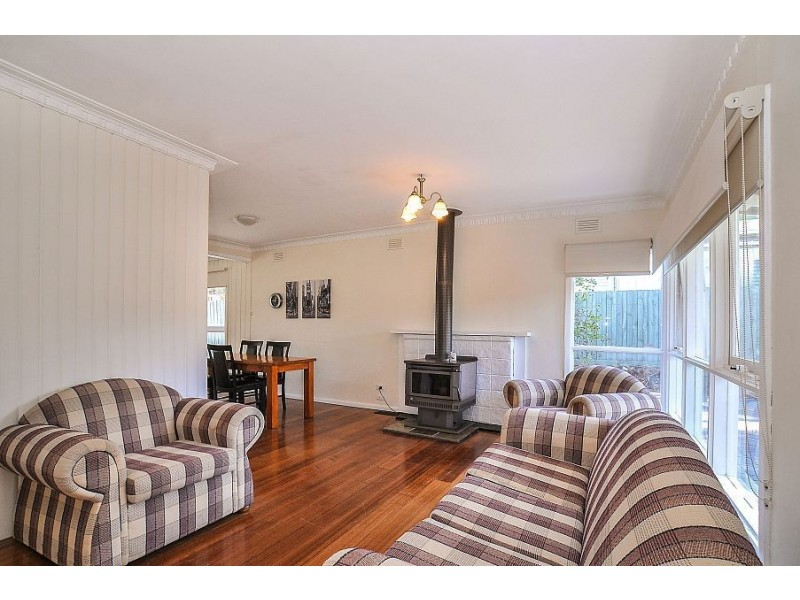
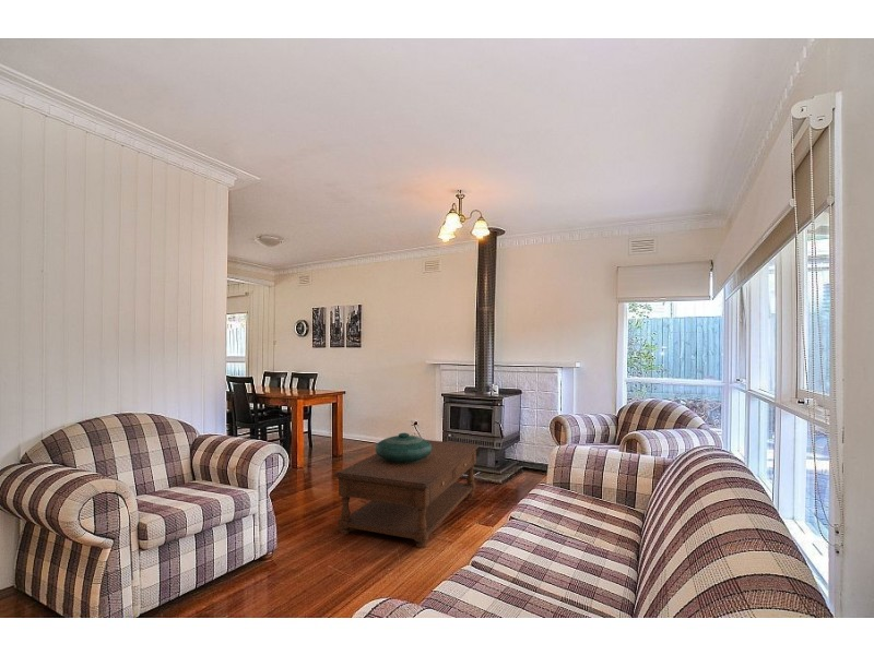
+ decorative bowl [374,432,432,464]
+ coffee table [333,439,480,549]
